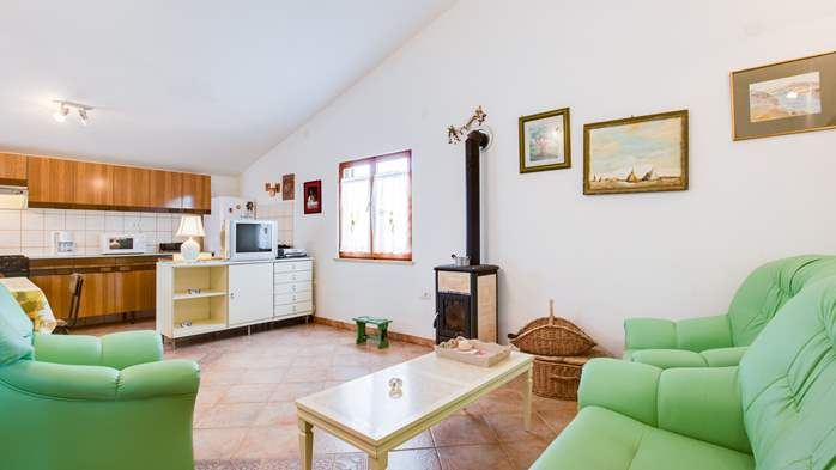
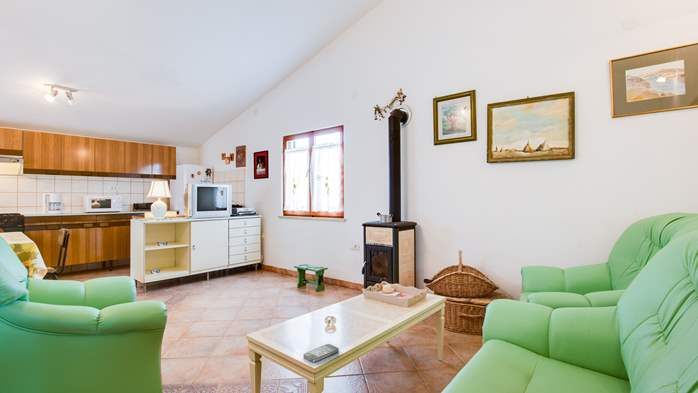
+ smartphone [303,343,340,363]
